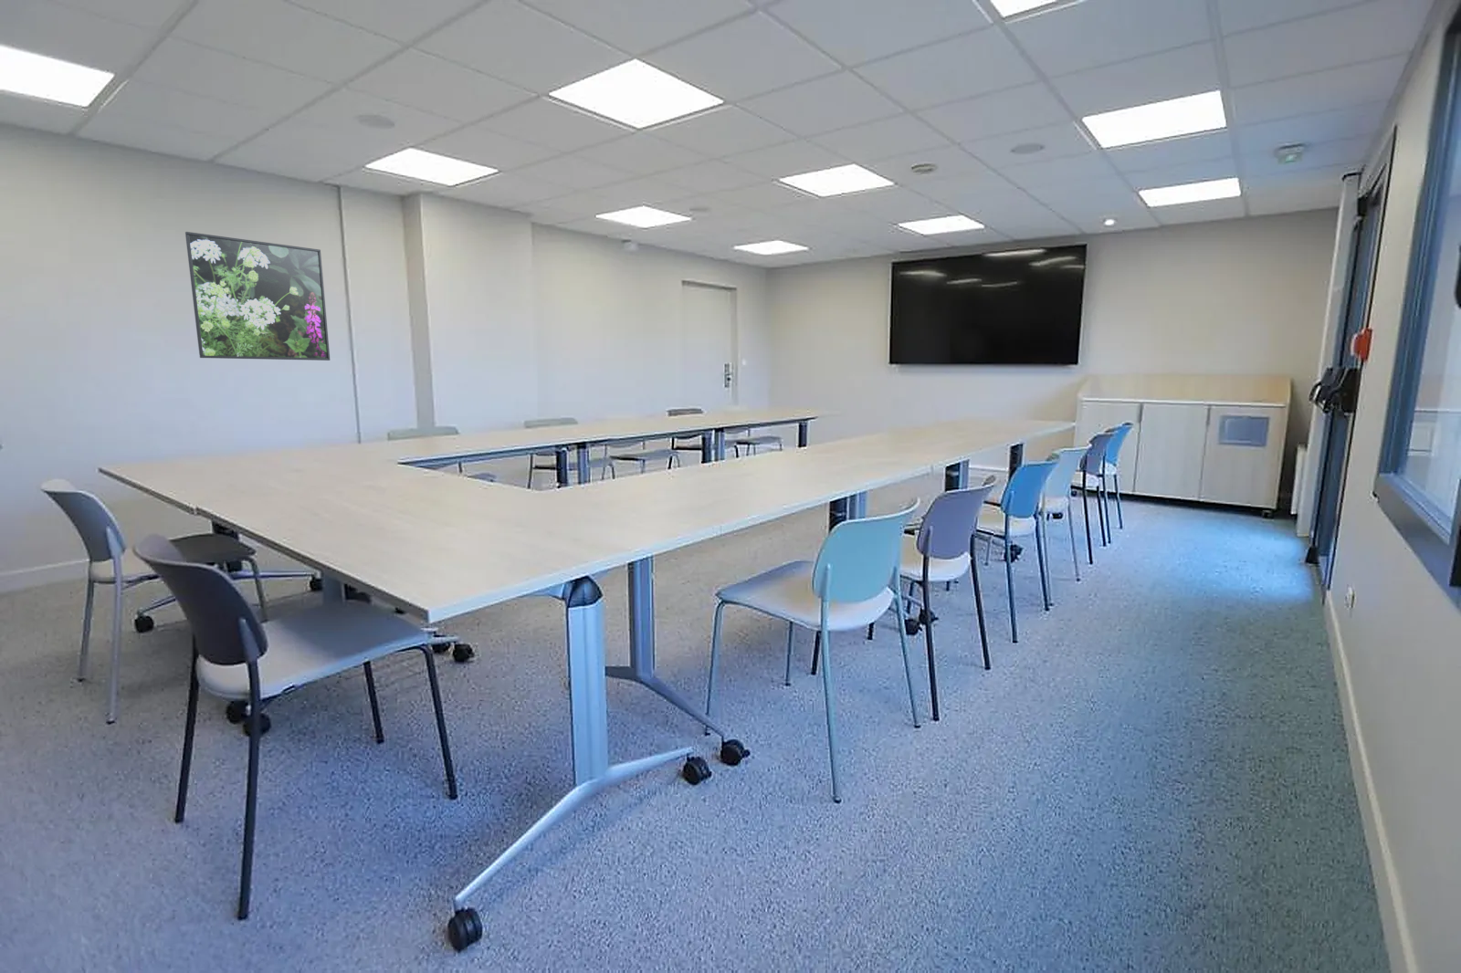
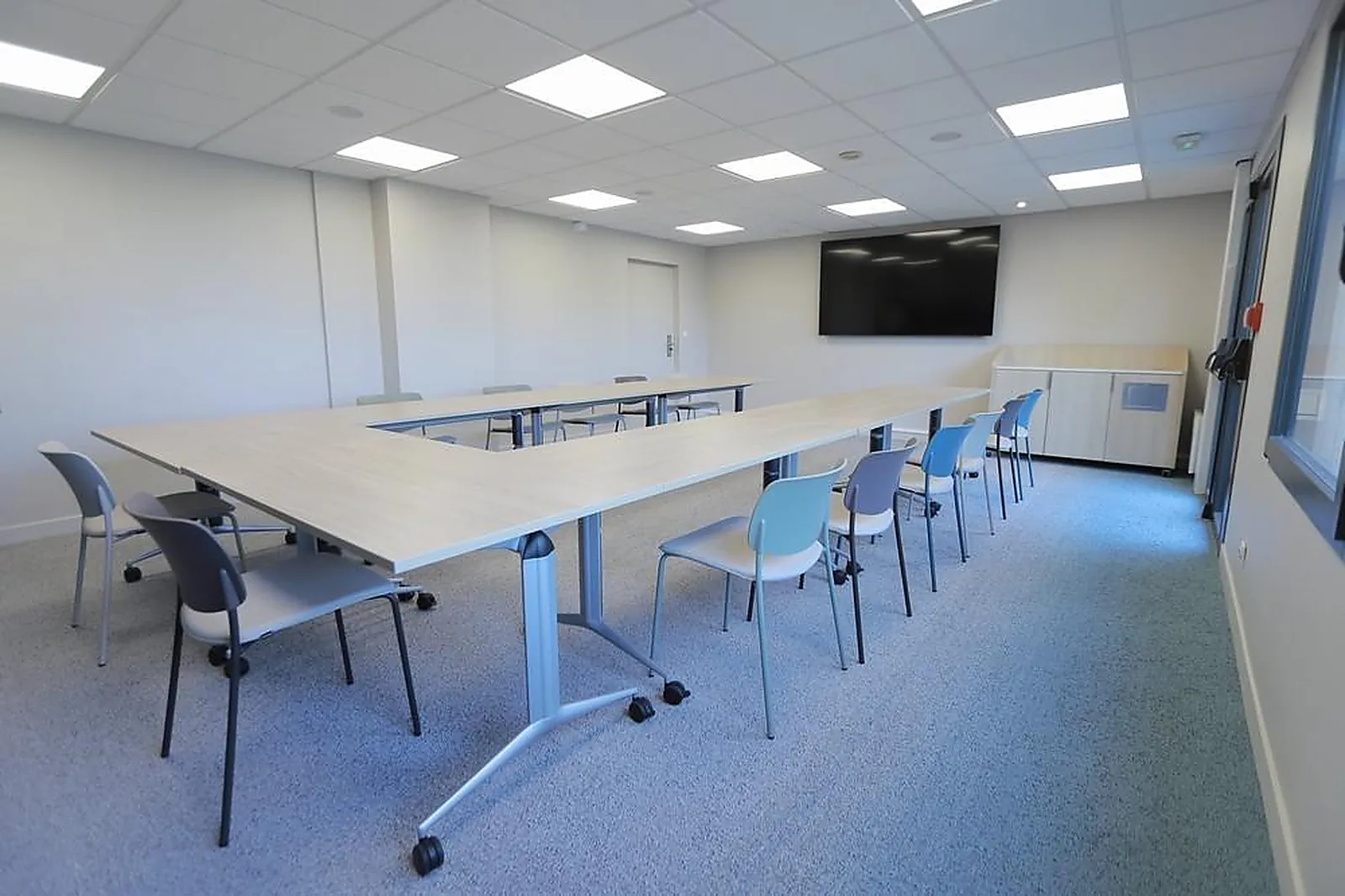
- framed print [185,231,330,362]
